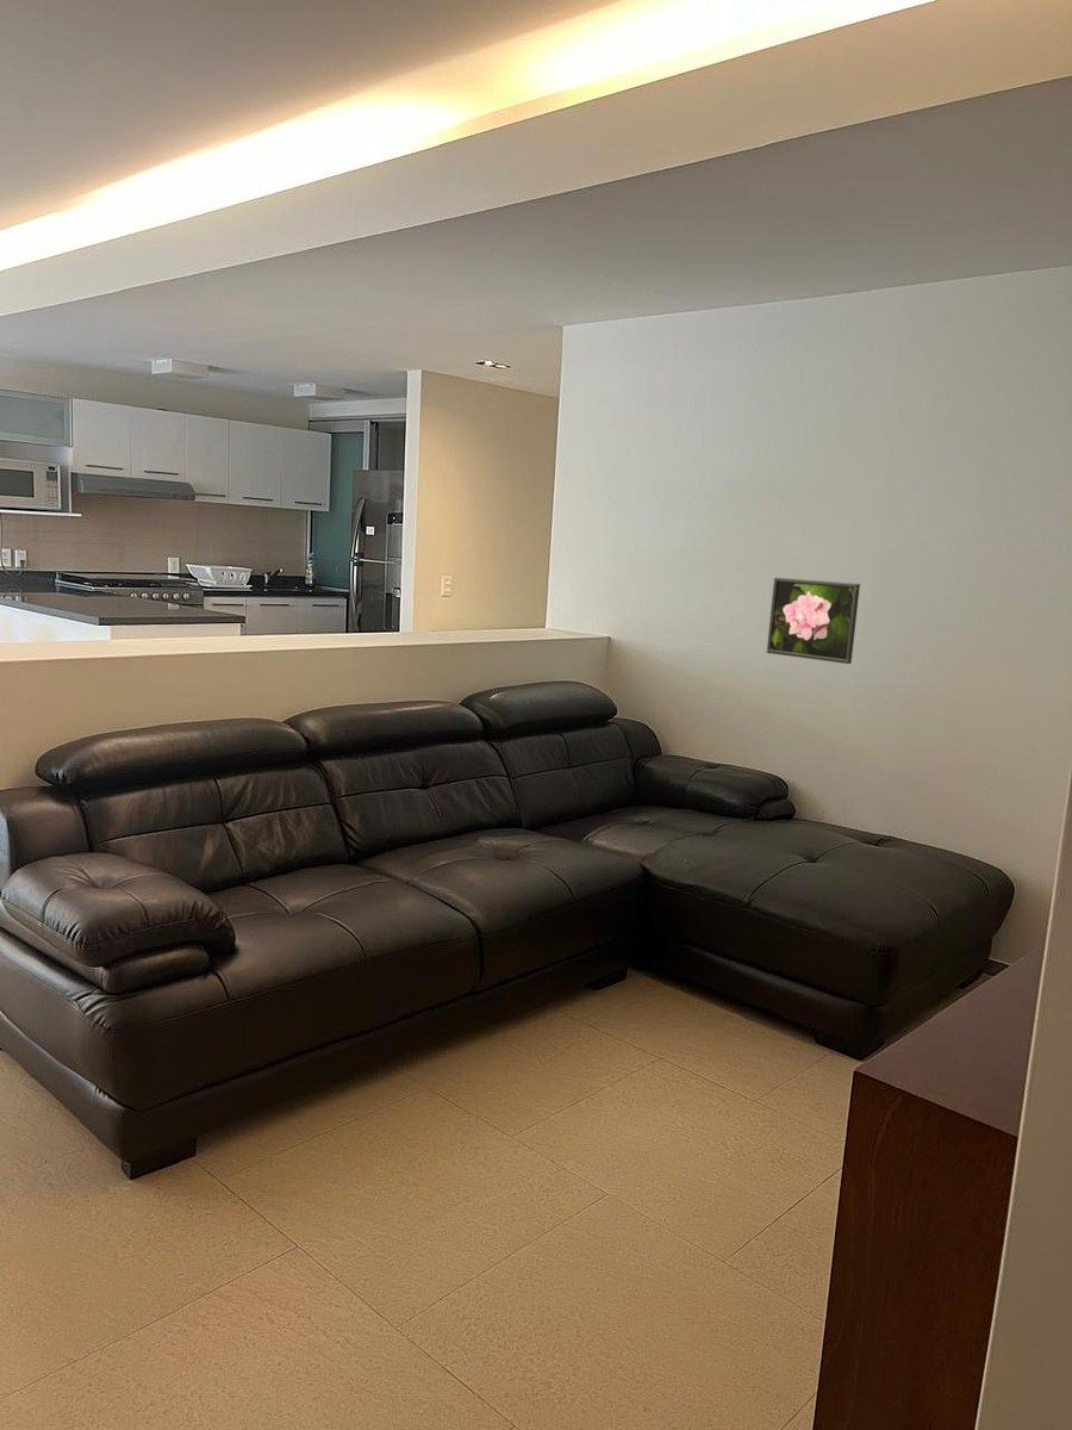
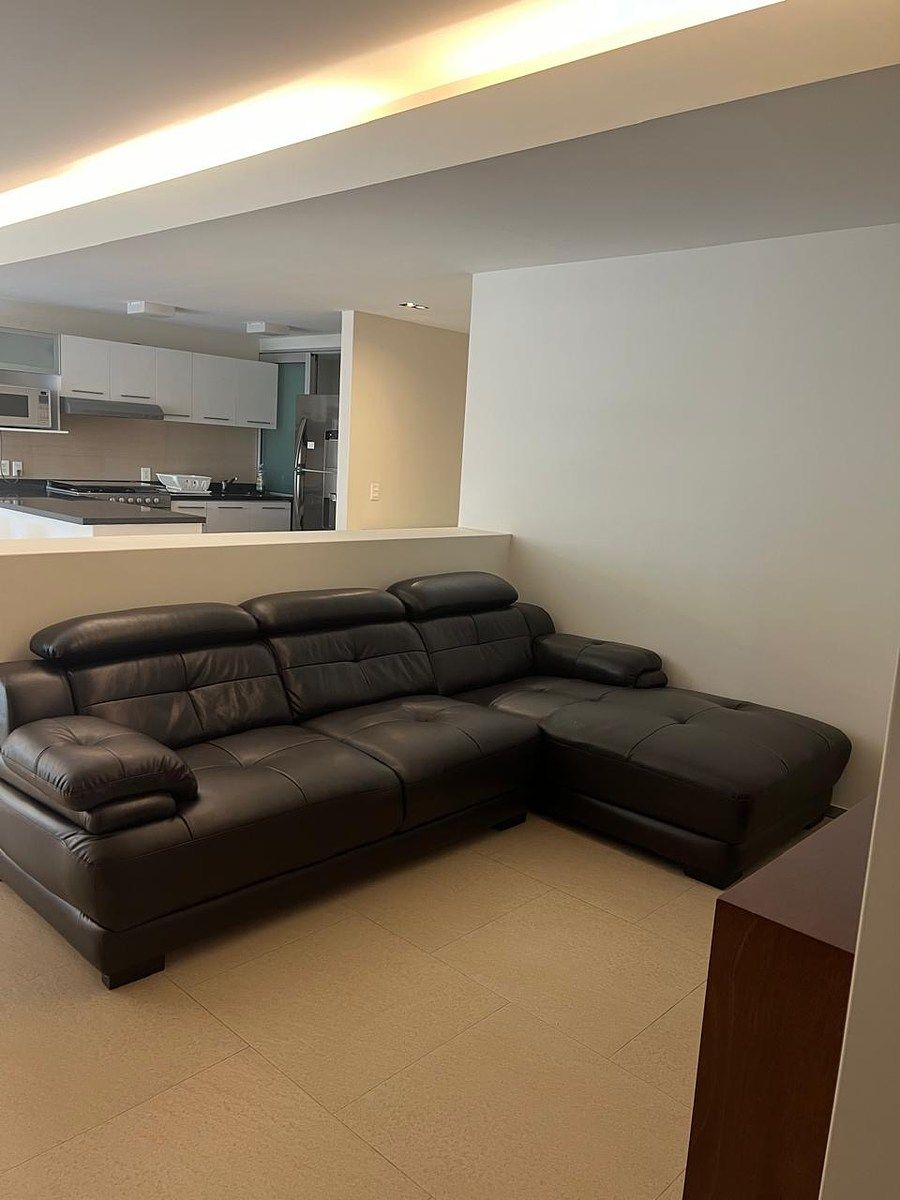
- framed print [766,577,861,665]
